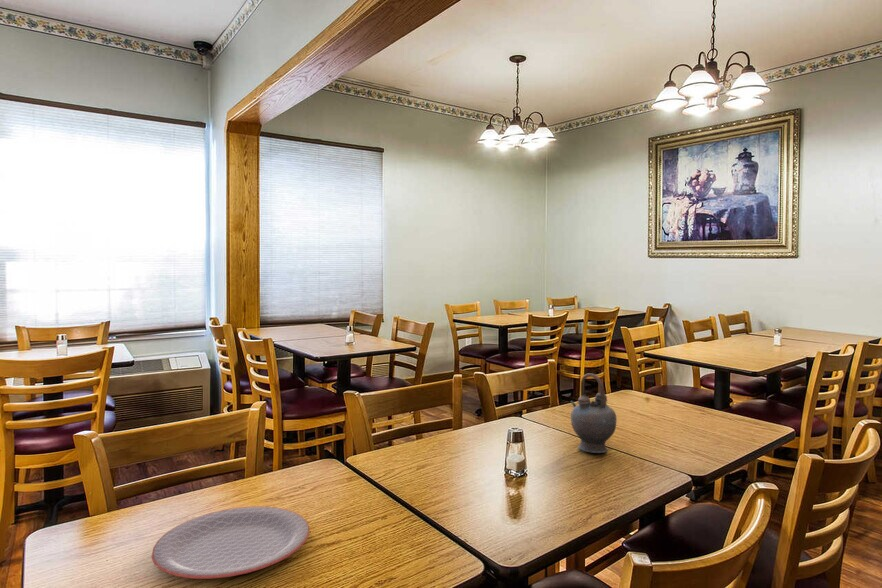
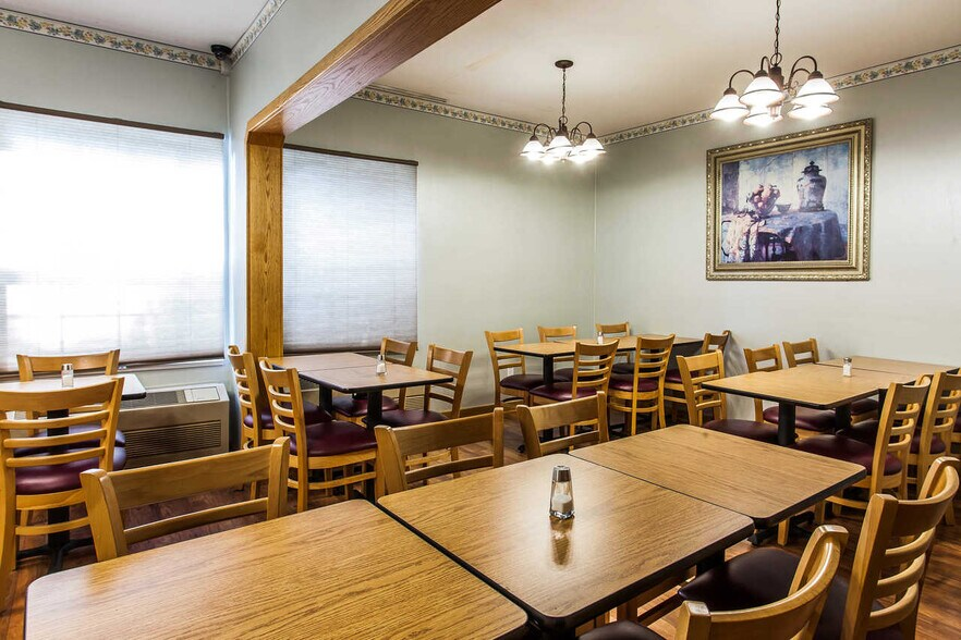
- teapot [569,372,618,454]
- plate [151,506,310,580]
